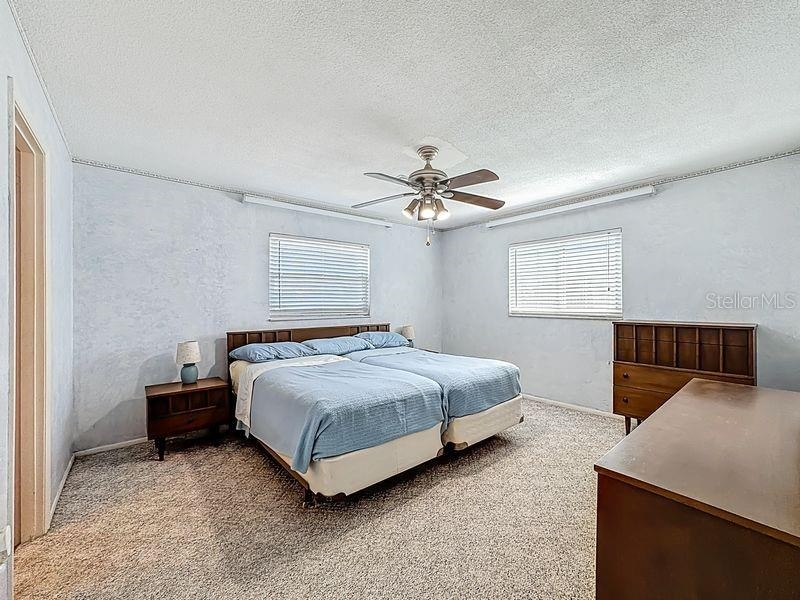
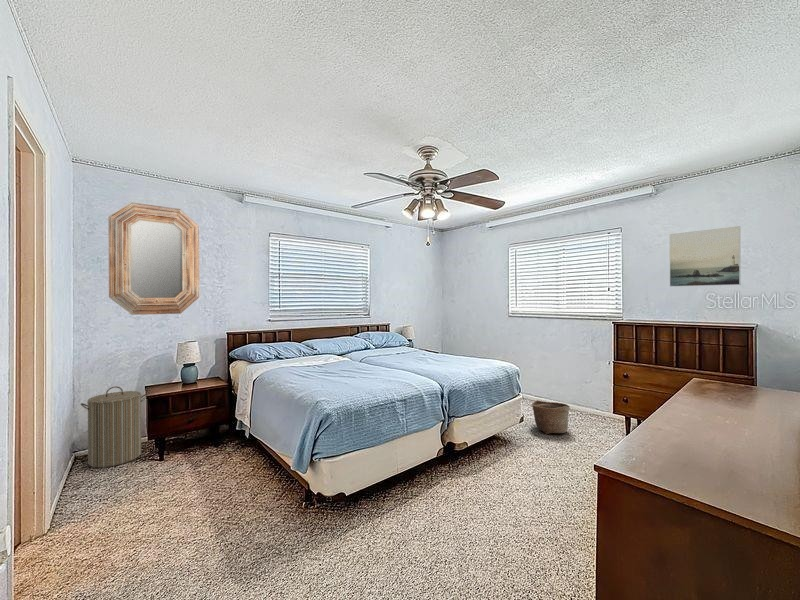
+ home mirror [108,202,200,316]
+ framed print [669,225,742,288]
+ basket [531,399,571,435]
+ laundry hamper [80,385,147,469]
